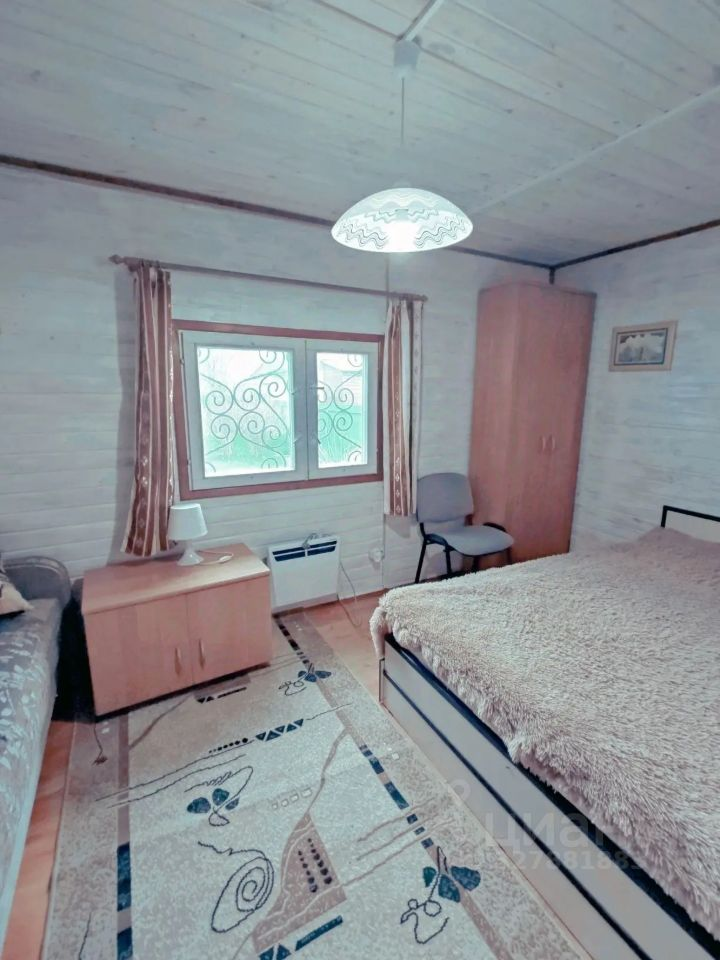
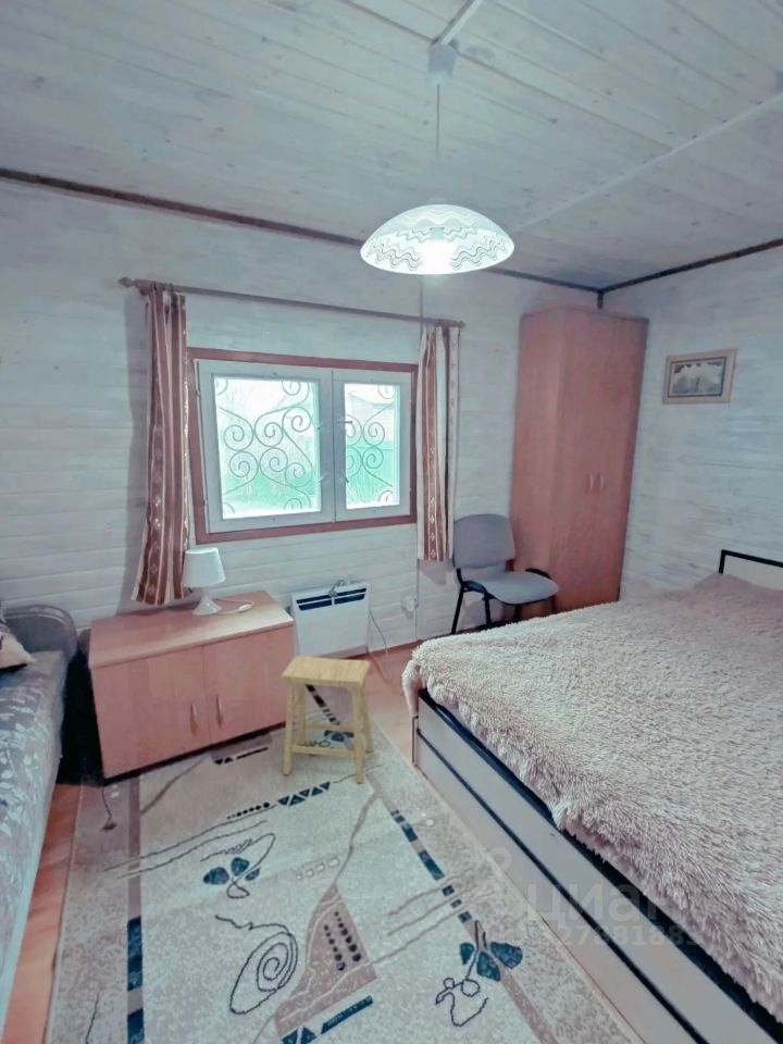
+ footstool [279,655,374,784]
